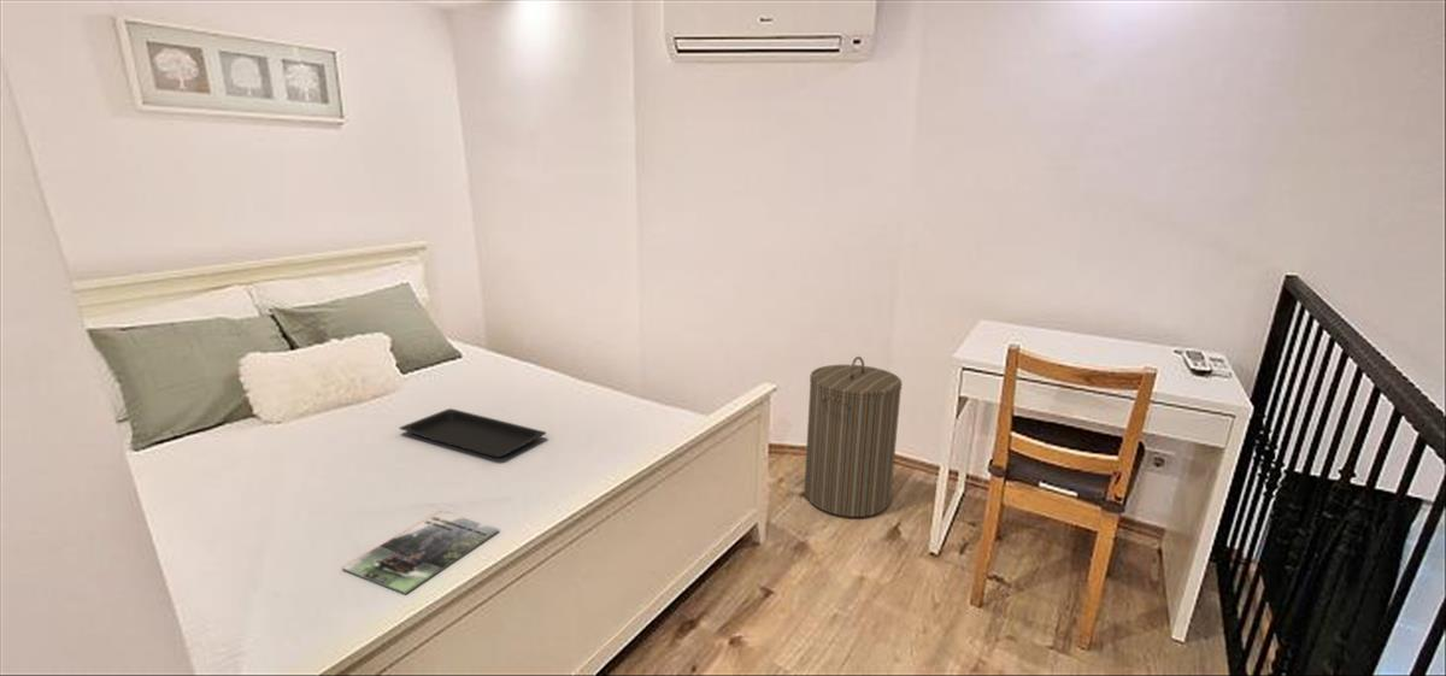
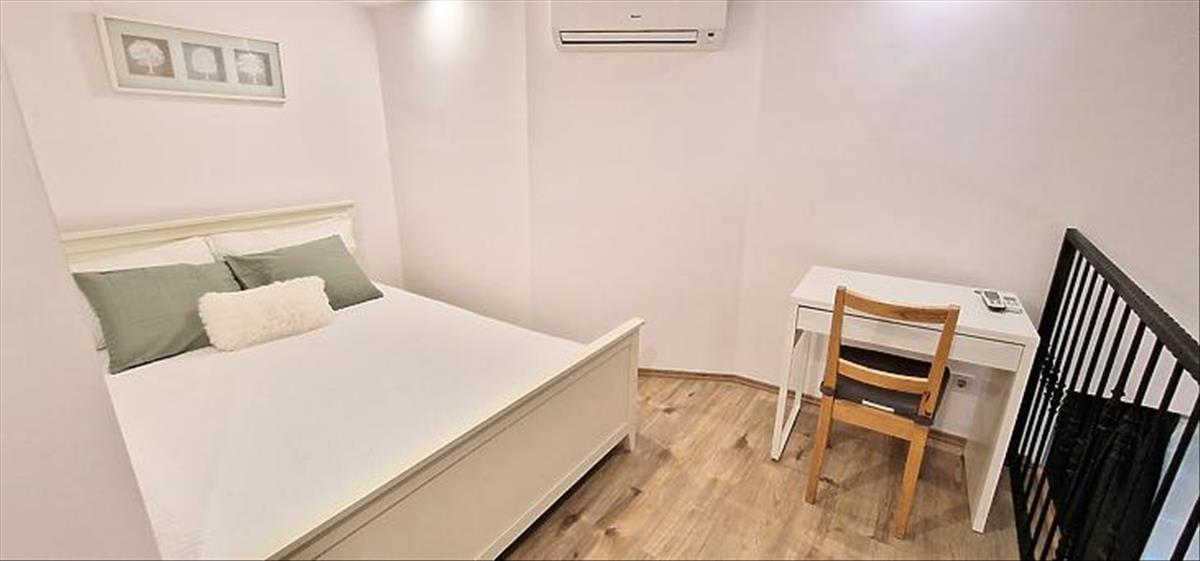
- serving tray [398,407,547,459]
- laundry hamper [803,355,904,518]
- magazine [341,510,500,595]
